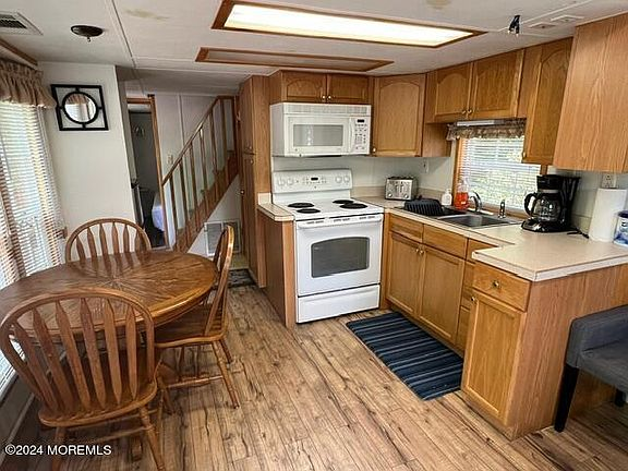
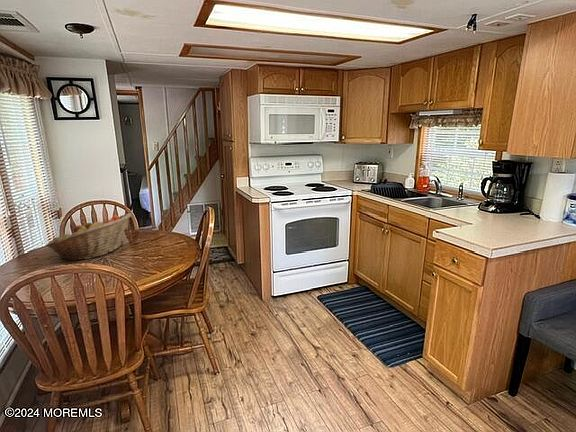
+ fruit basket [45,212,132,262]
